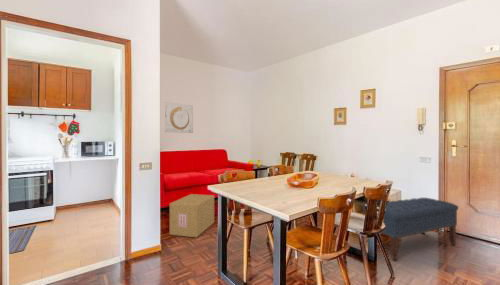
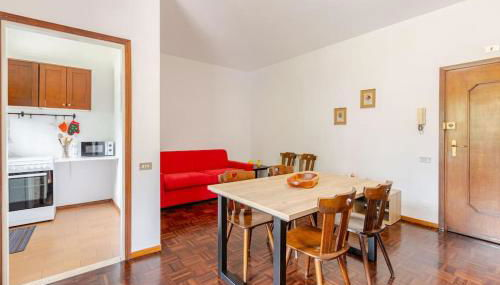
- wall art [164,101,194,134]
- cardboard box [169,193,215,238]
- bench [362,197,459,262]
